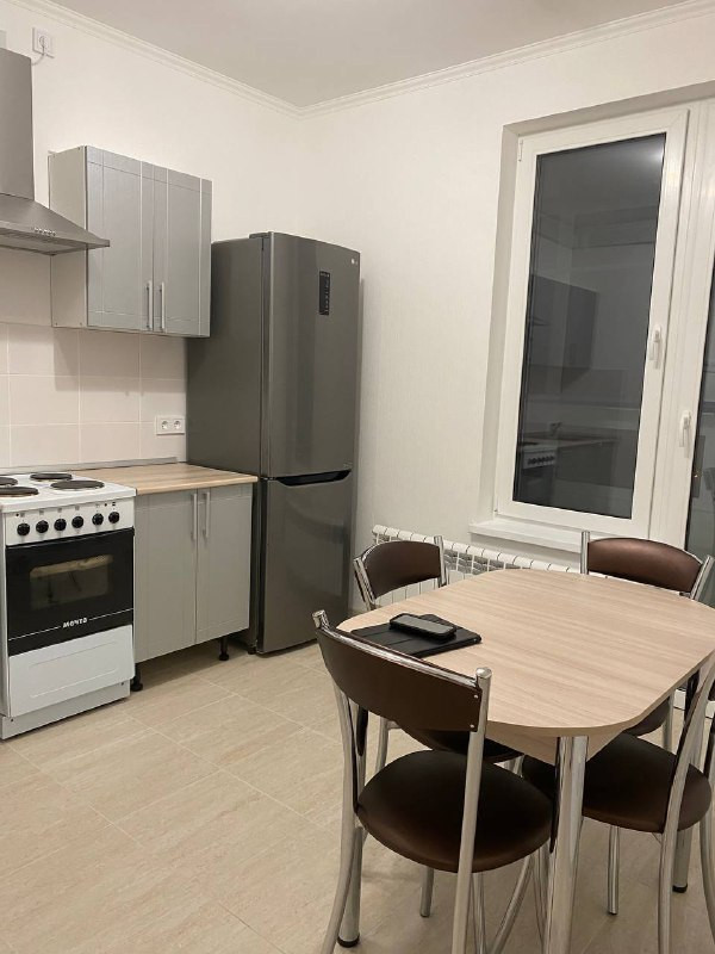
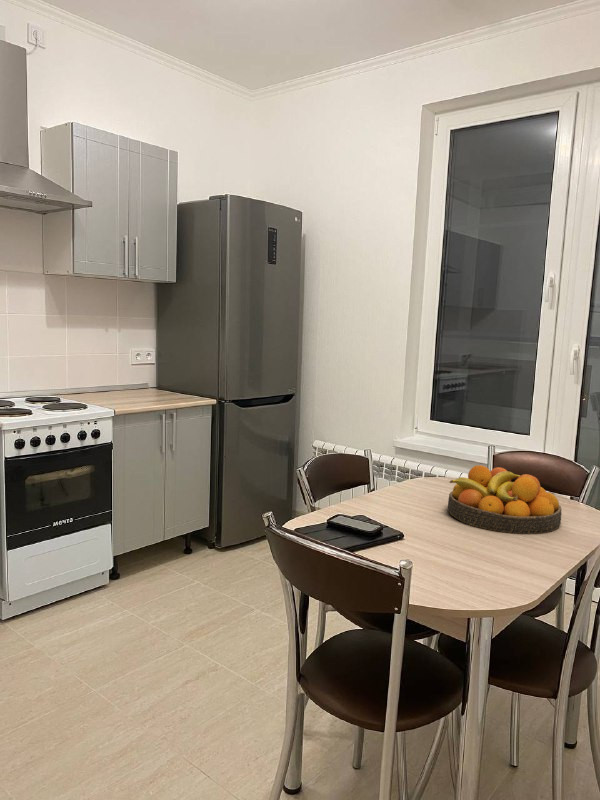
+ fruit bowl [447,464,563,535]
